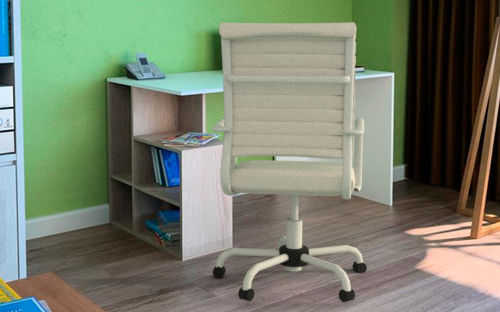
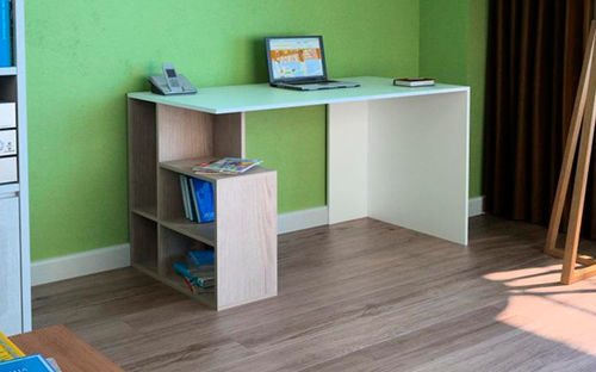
- office chair [211,21,368,303]
